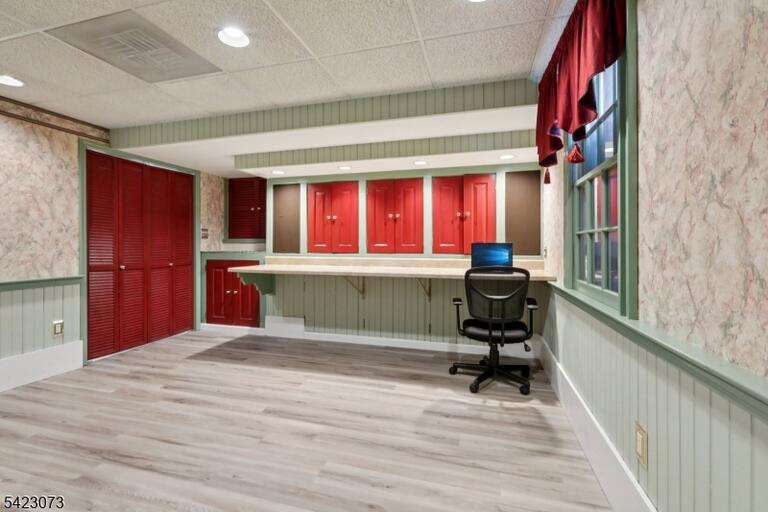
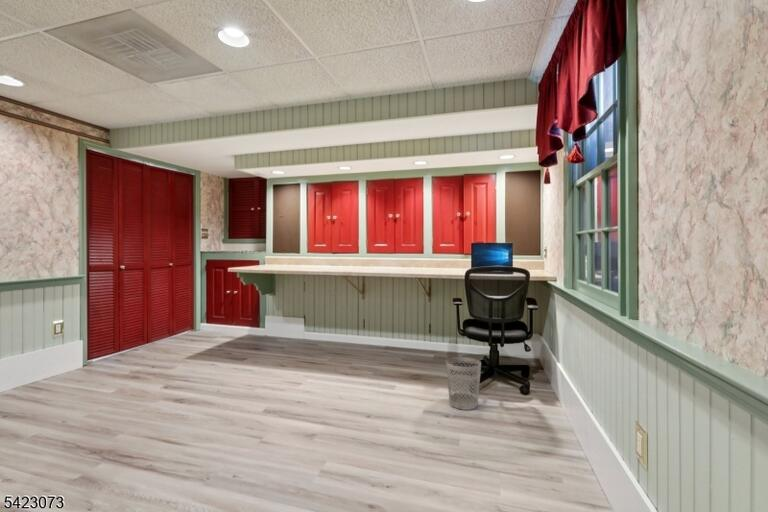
+ wastebasket [445,356,482,411]
